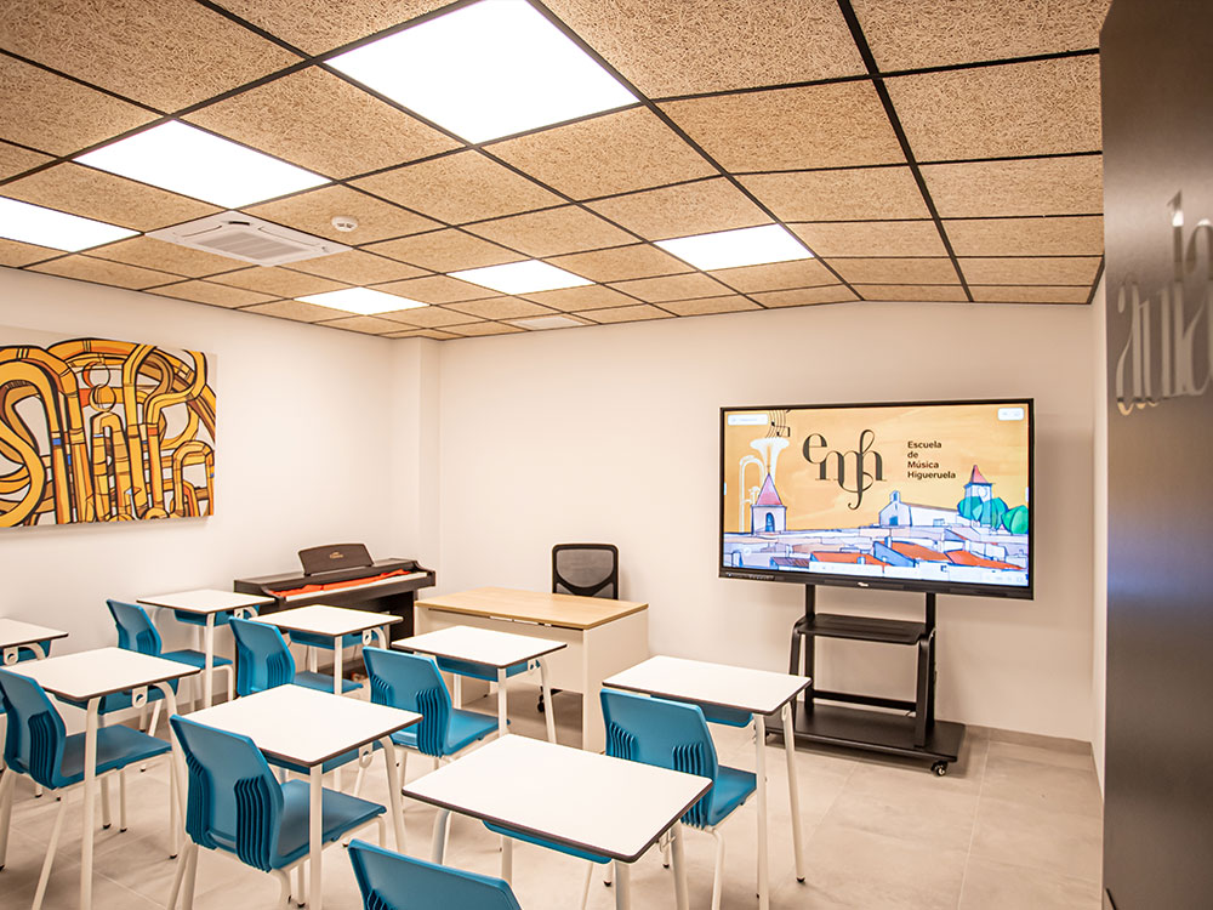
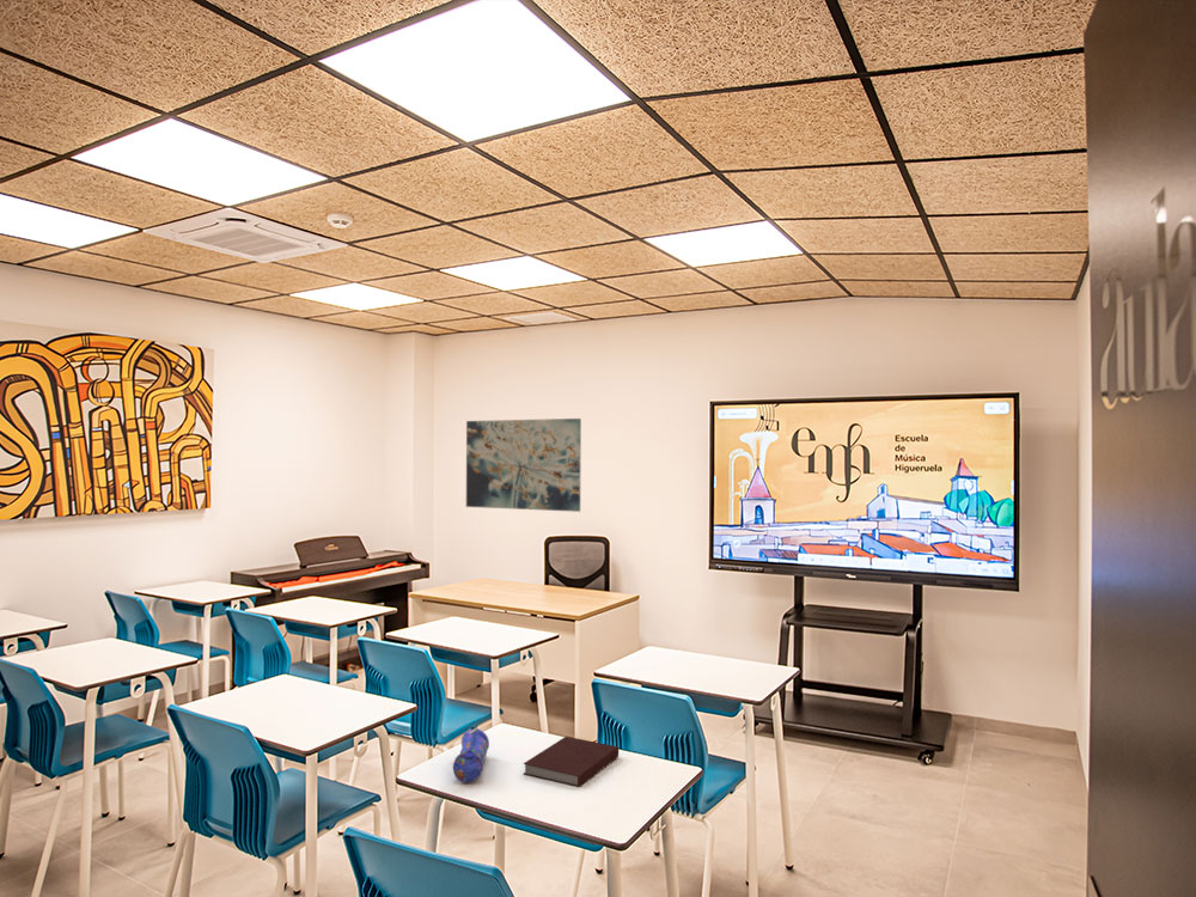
+ wall art [465,417,582,513]
+ pencil case [452,727,490,783]
+ notebook [521,736,620,788]
